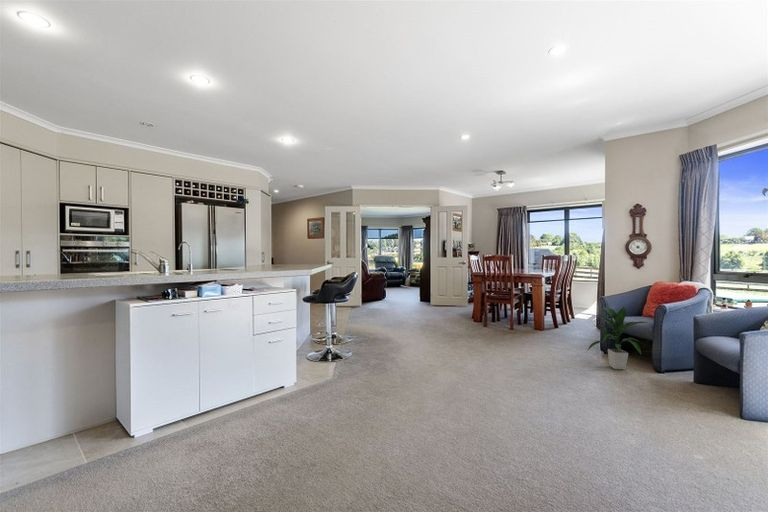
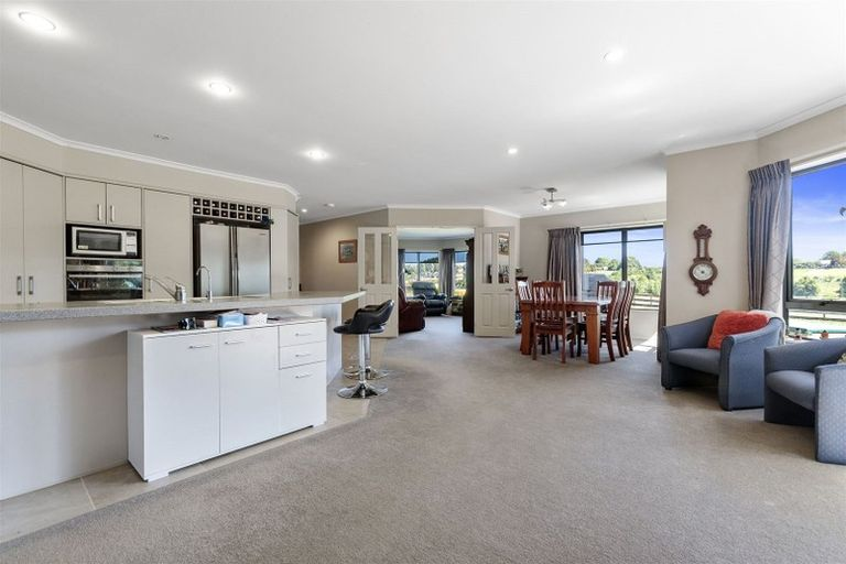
- indoor plant [586,306,649,370]
